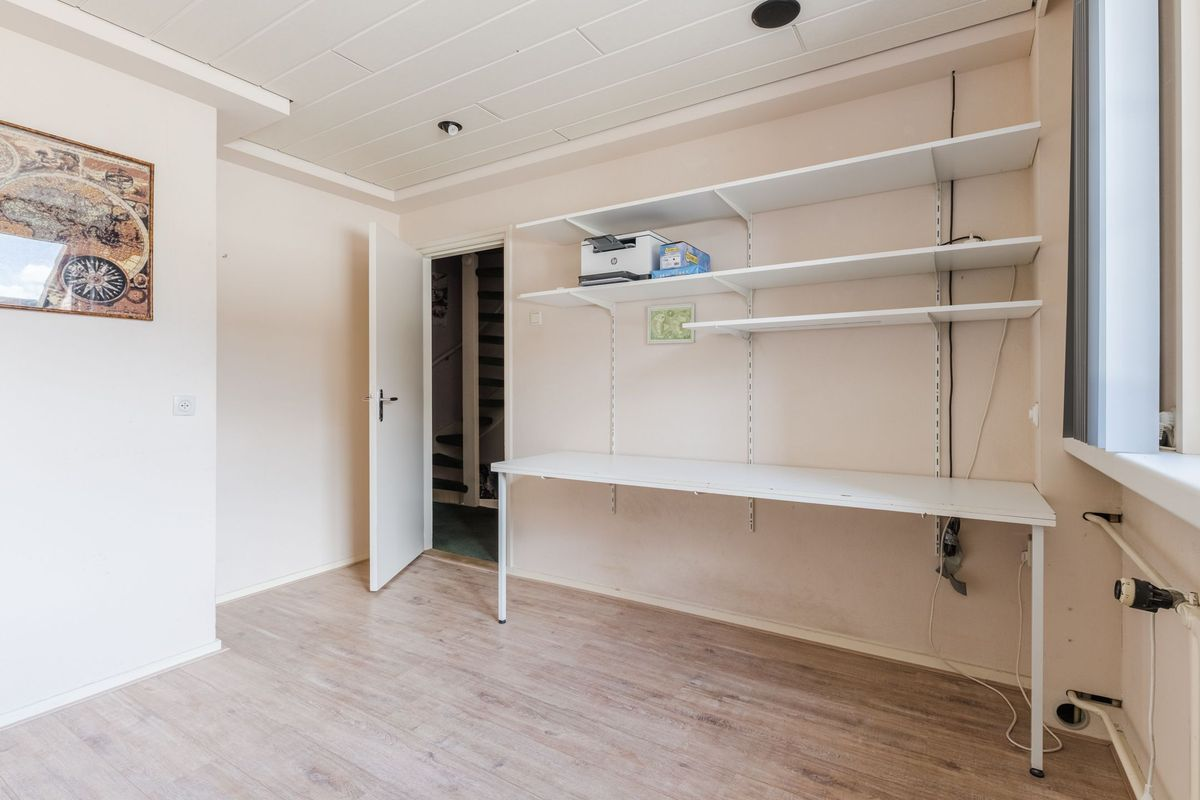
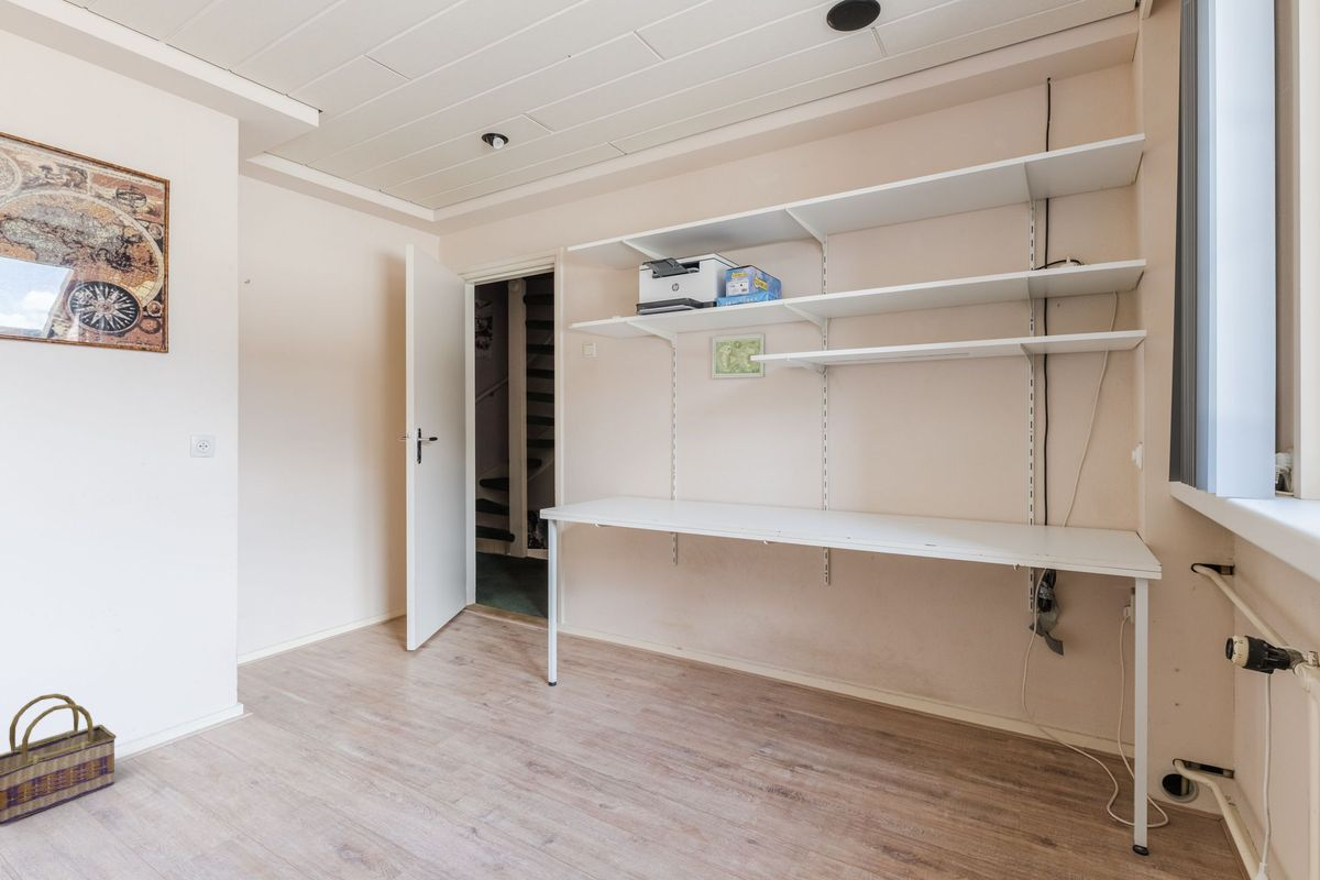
+ basket [0,693,118,826]
